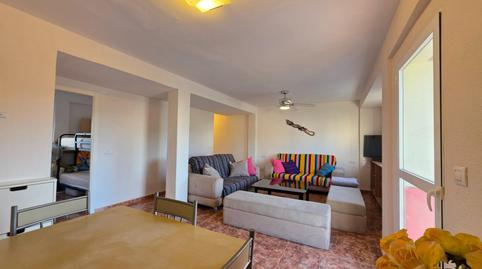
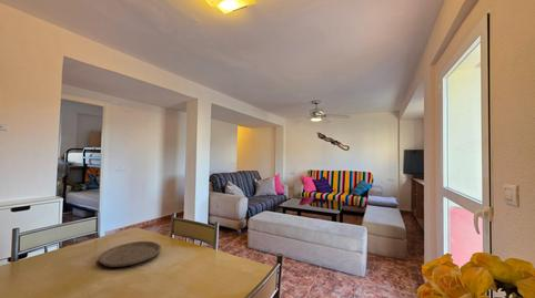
+ plate [98,240,162,268]
